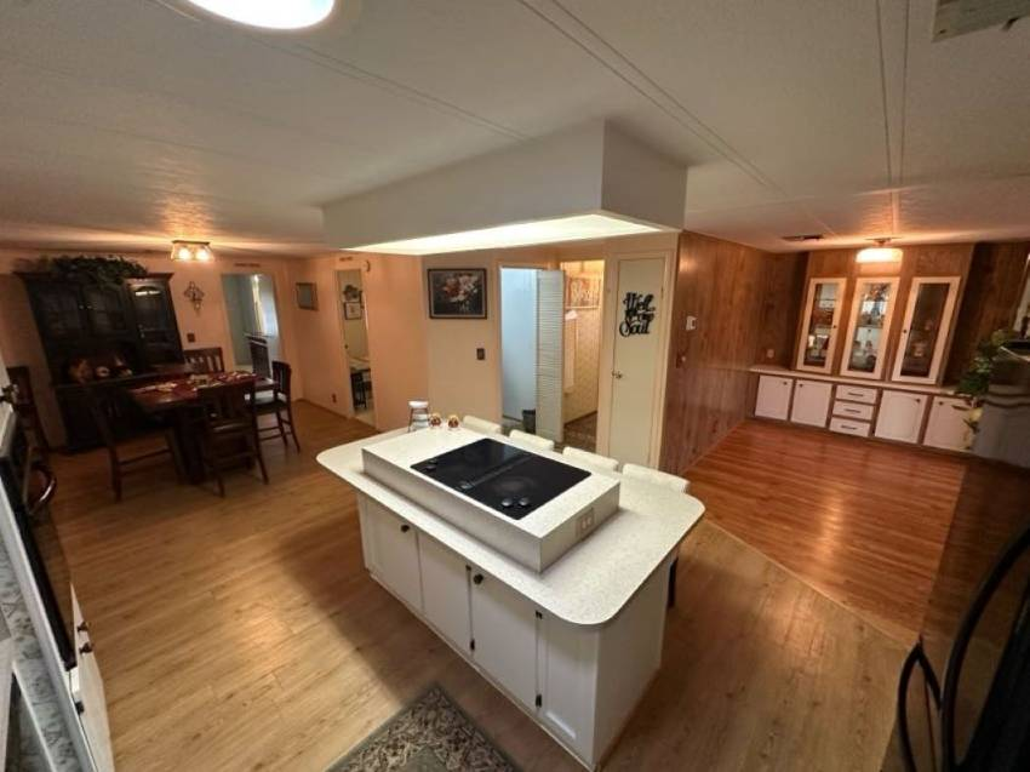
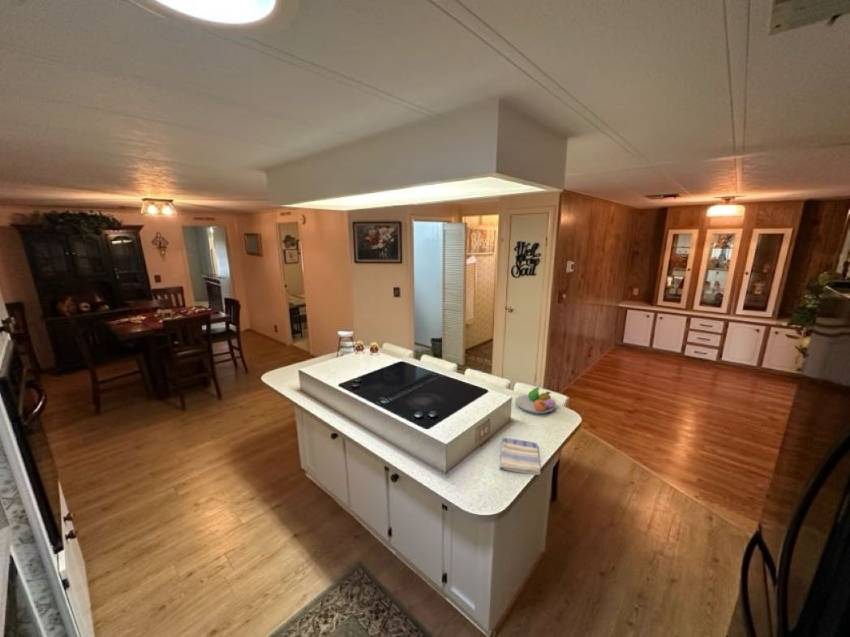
+ fruit bowl [514,386,557,415]
+ dish towel [498,437,542,476]
